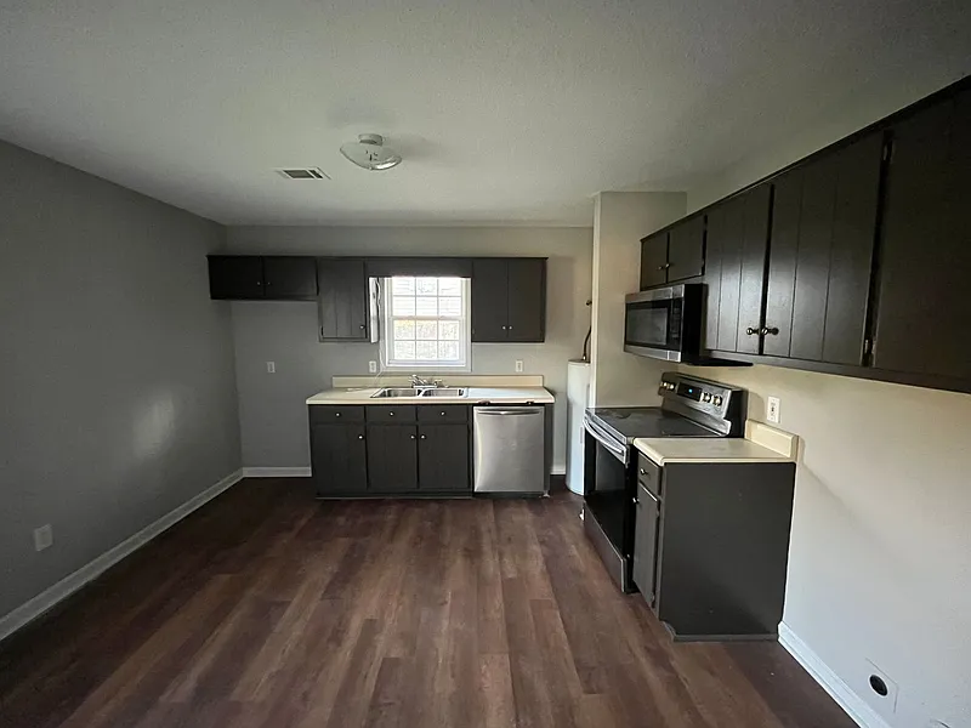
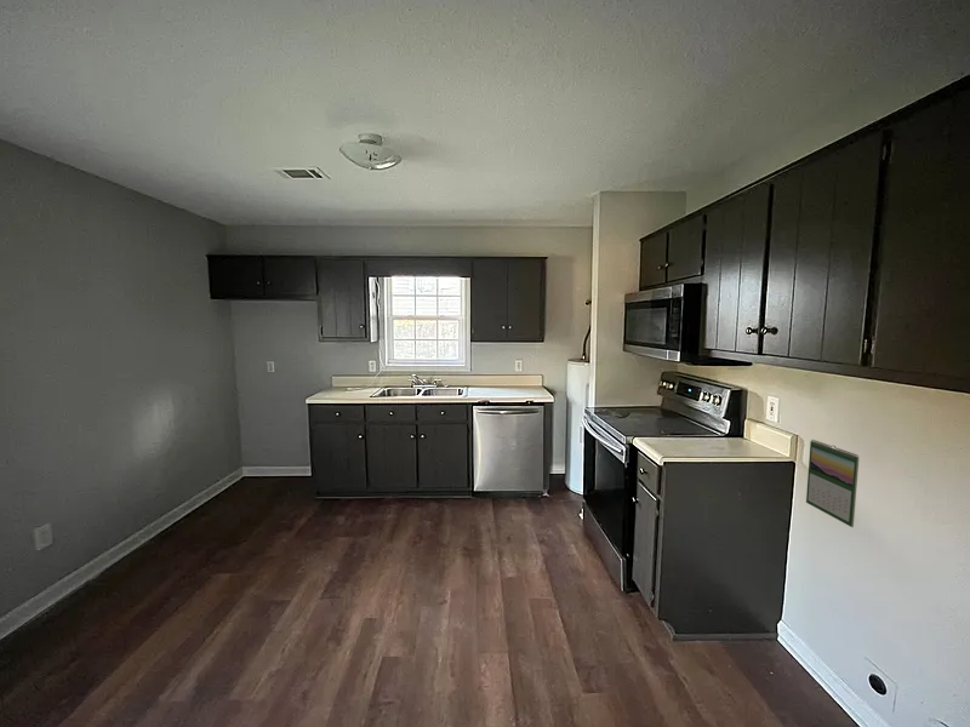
+ calendar [805,439,860,528]
